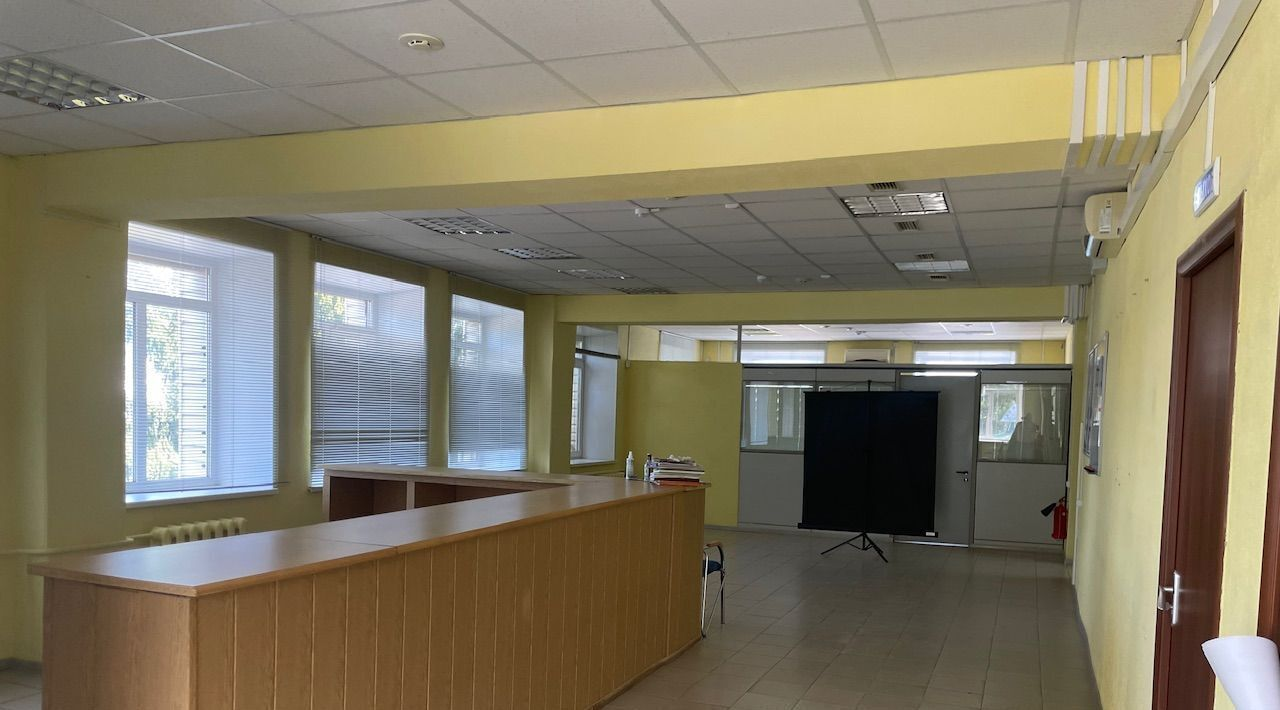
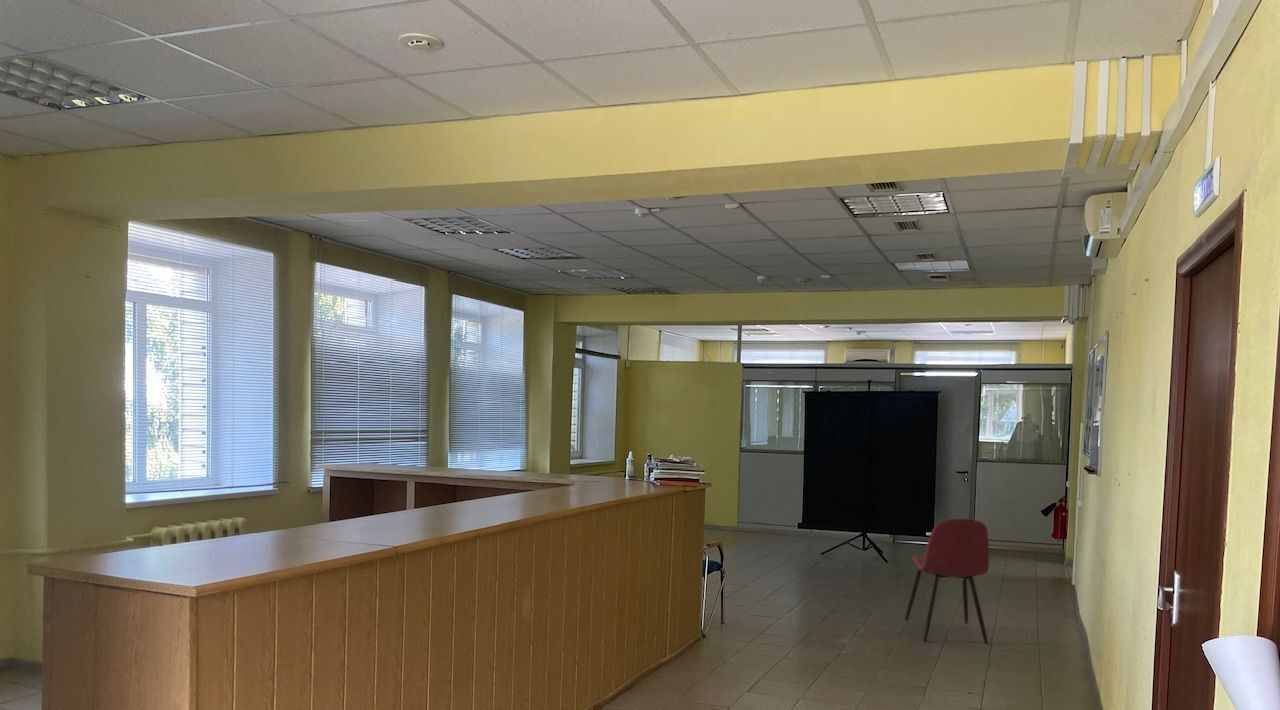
+ dining chair [904,518,990,645]
